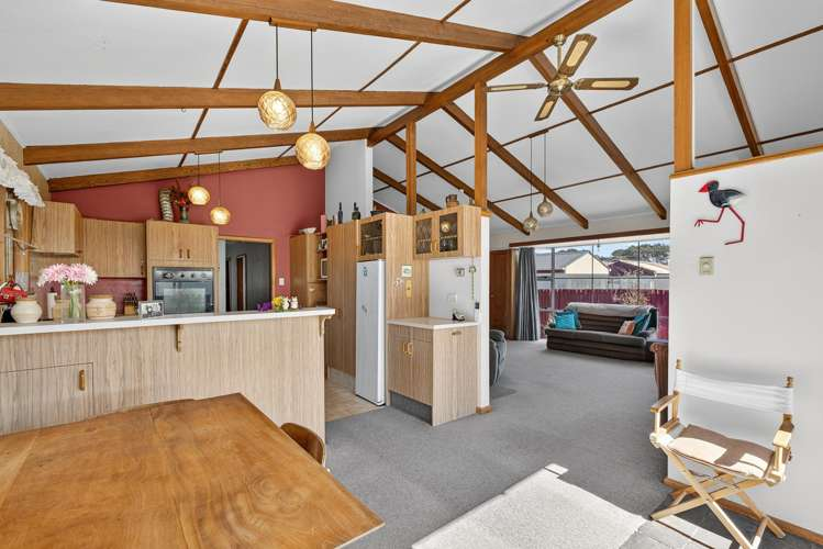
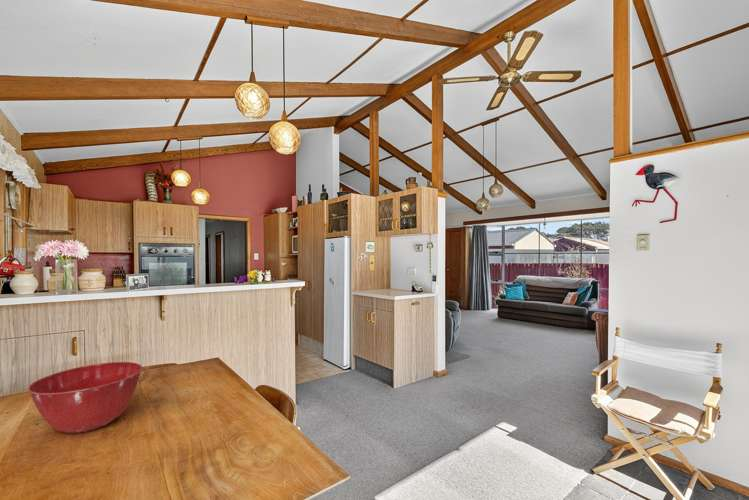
+ mixing bowl [27,361,144,434]
